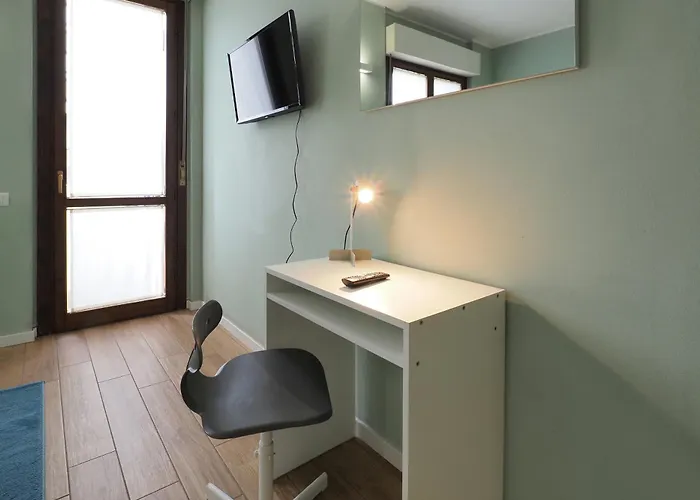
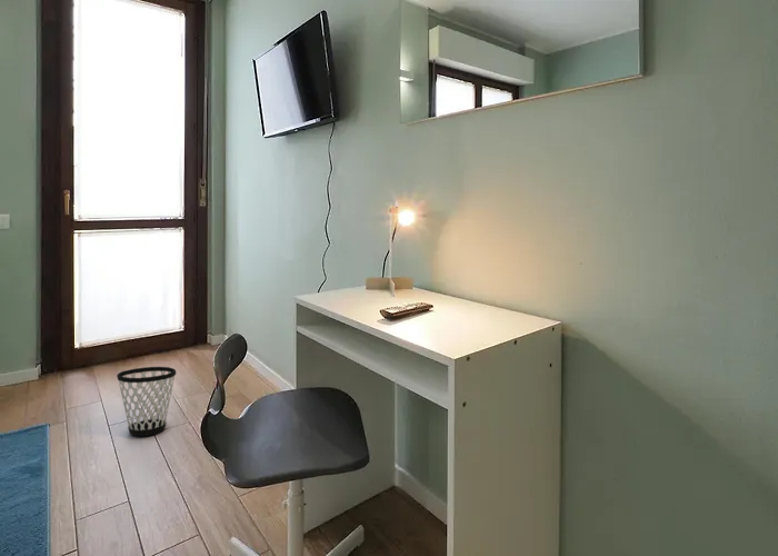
+ wastebasket [116,366,178,437]
